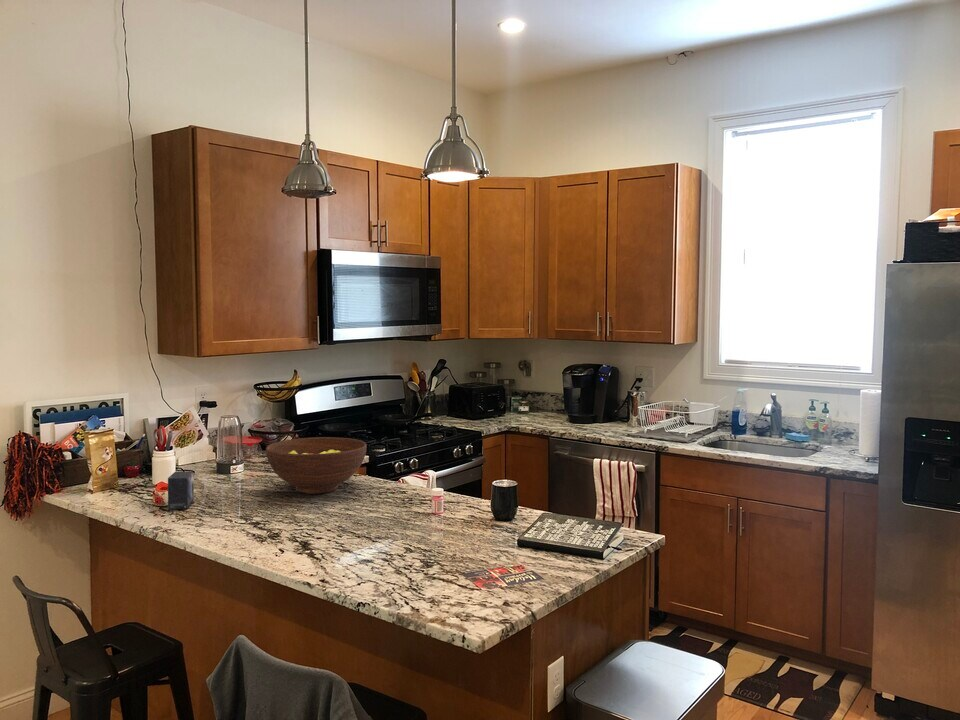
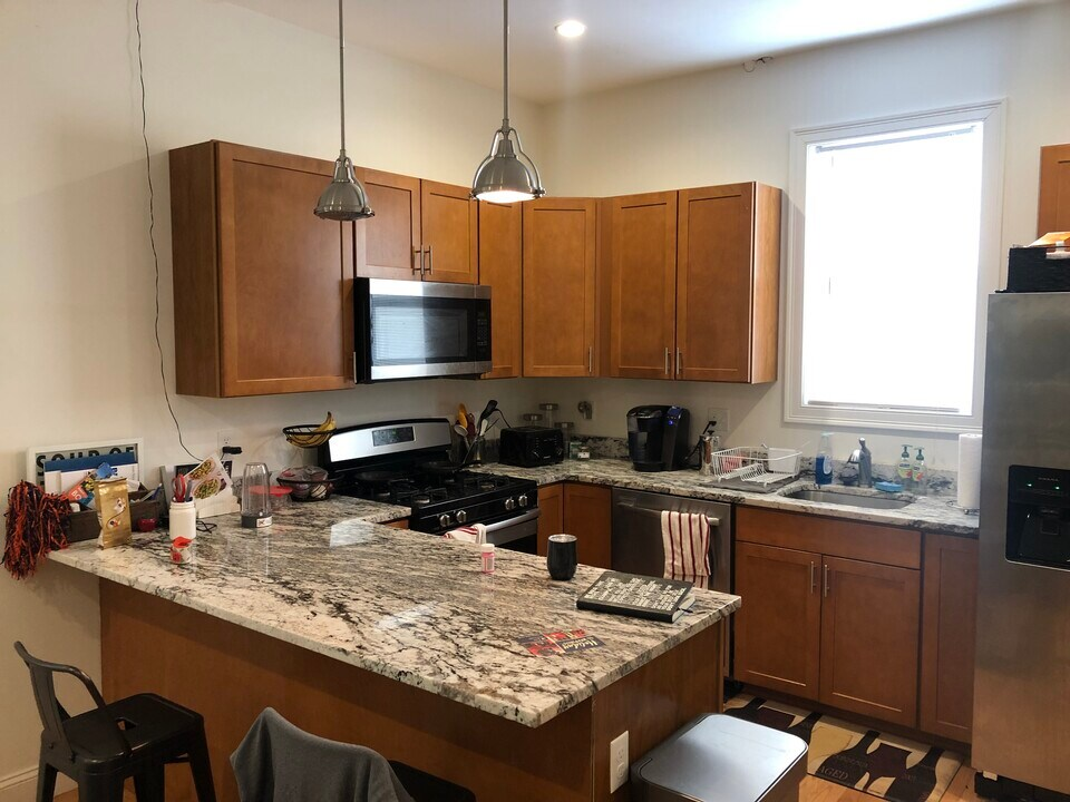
- small box [167,471,195,510]
- fruit bowl [265,436,368,495]
